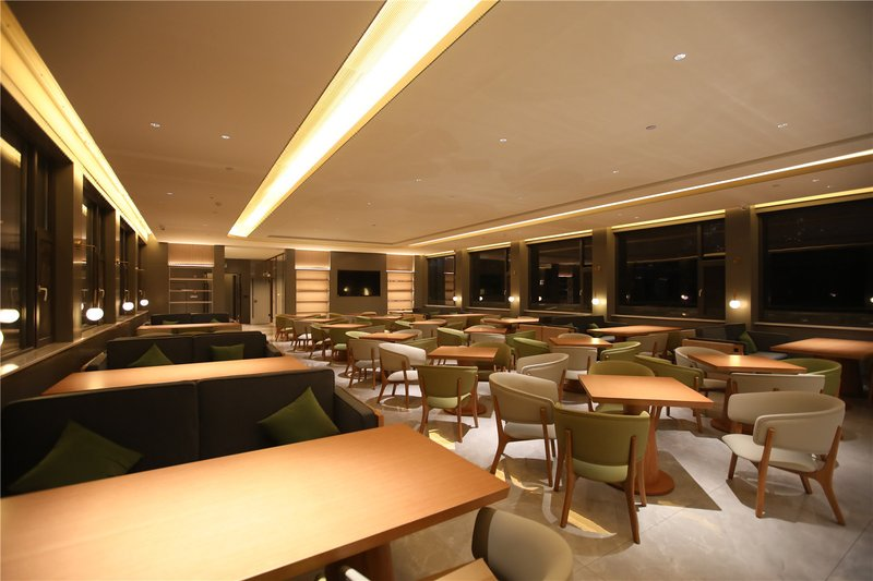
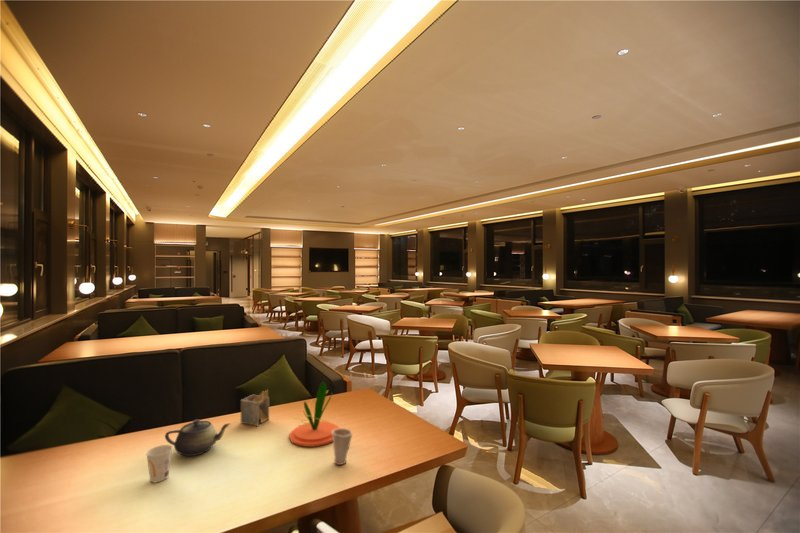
+ napkin holder [240,388,270,427]
+ plant [289,381,340,448]
+ cup [145,444,174,483]
+ cup [332,427,354,466]
+ teapot [164,418,231,457]
